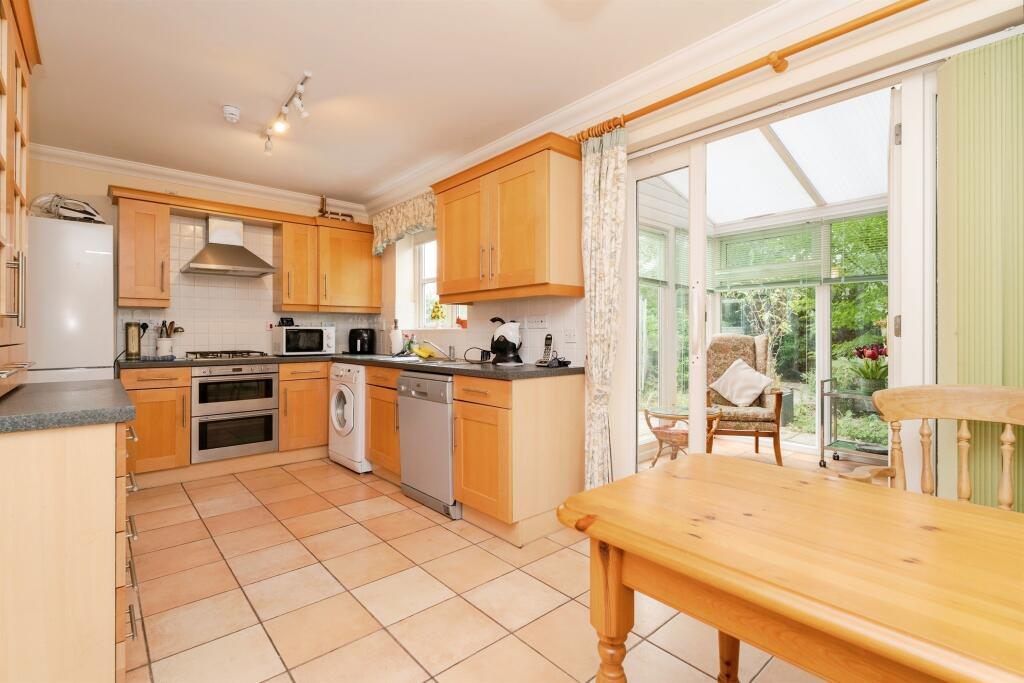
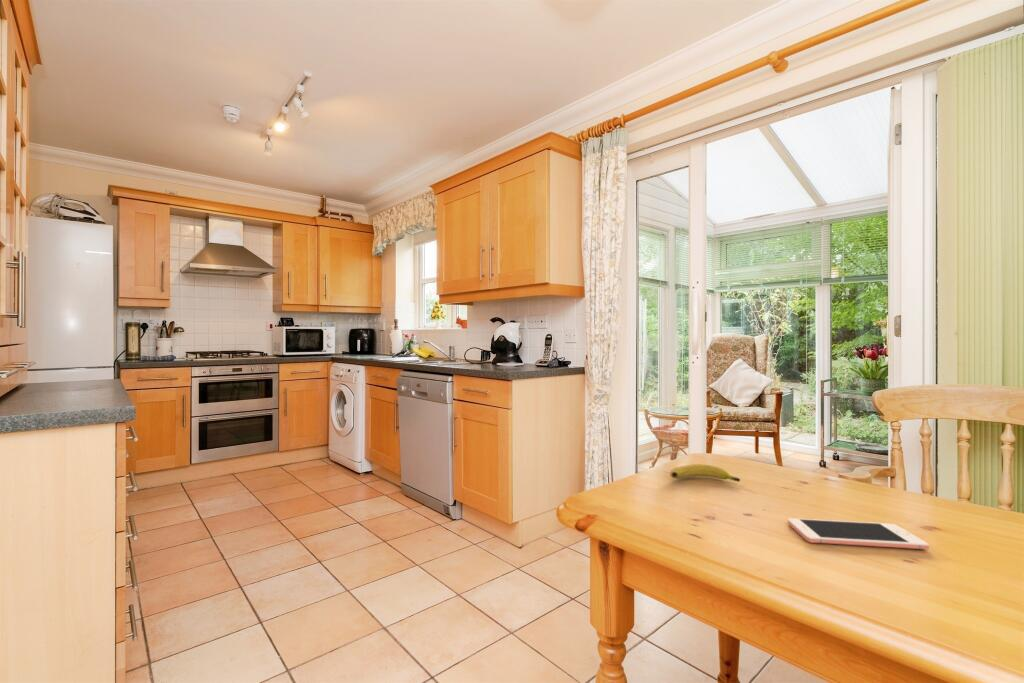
+ cell phone [787,517,930,551]
+ fruit [669,463,741,483]
